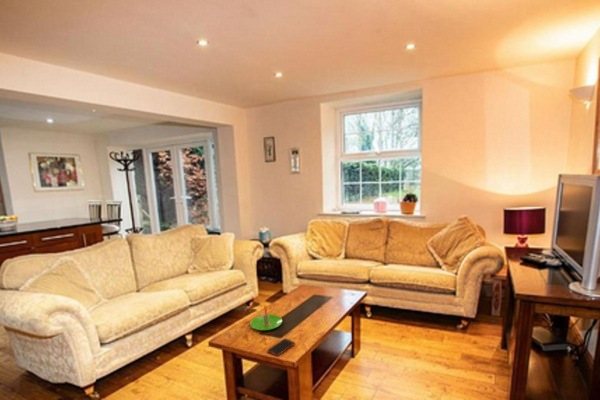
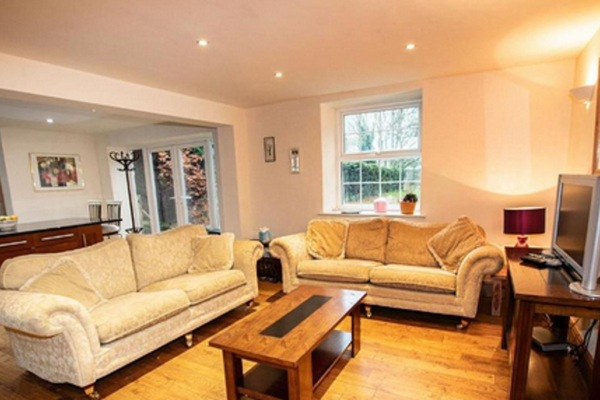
- candle [249,304,283,331]
- cell phone [266,337,296,357]
